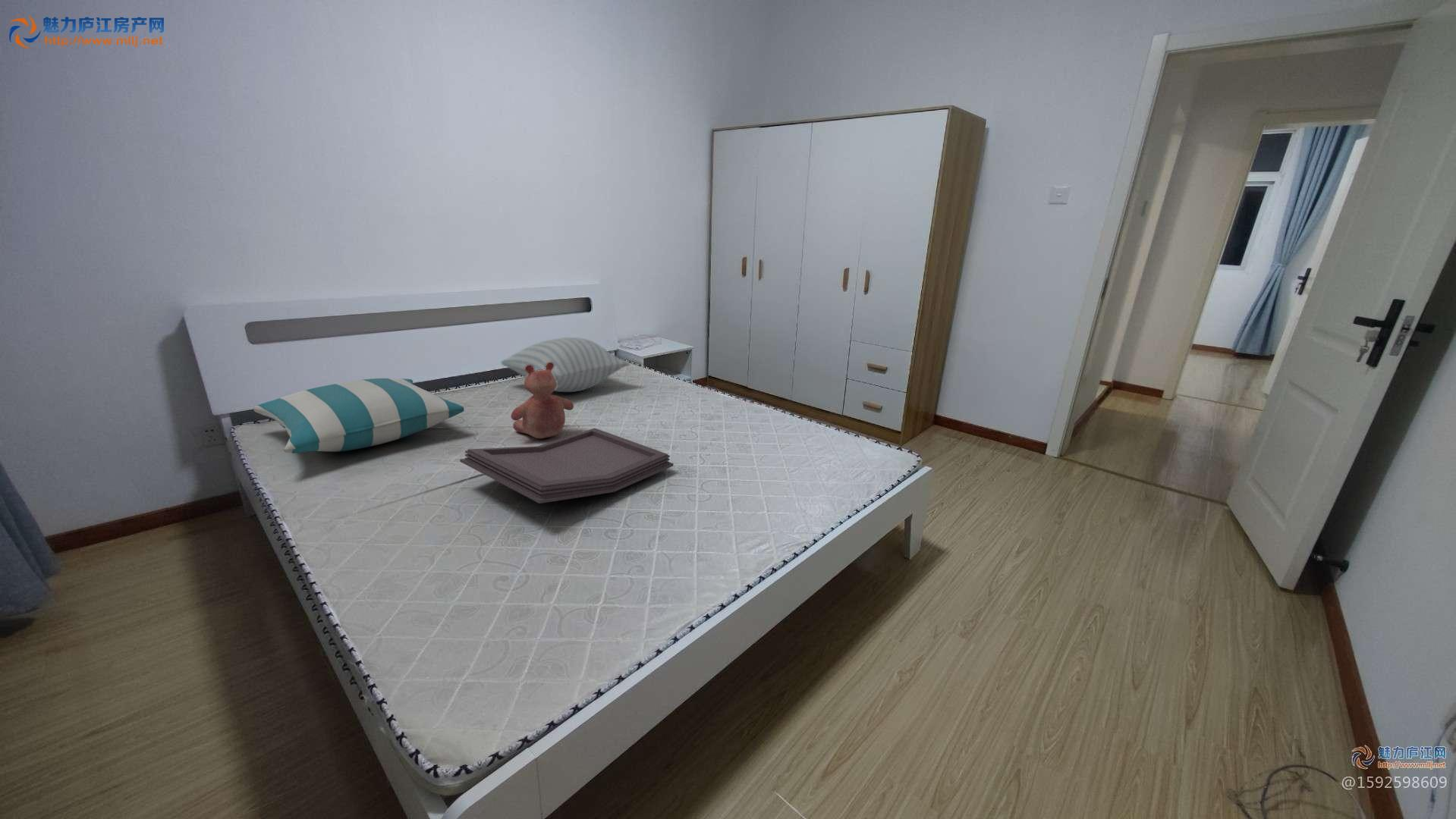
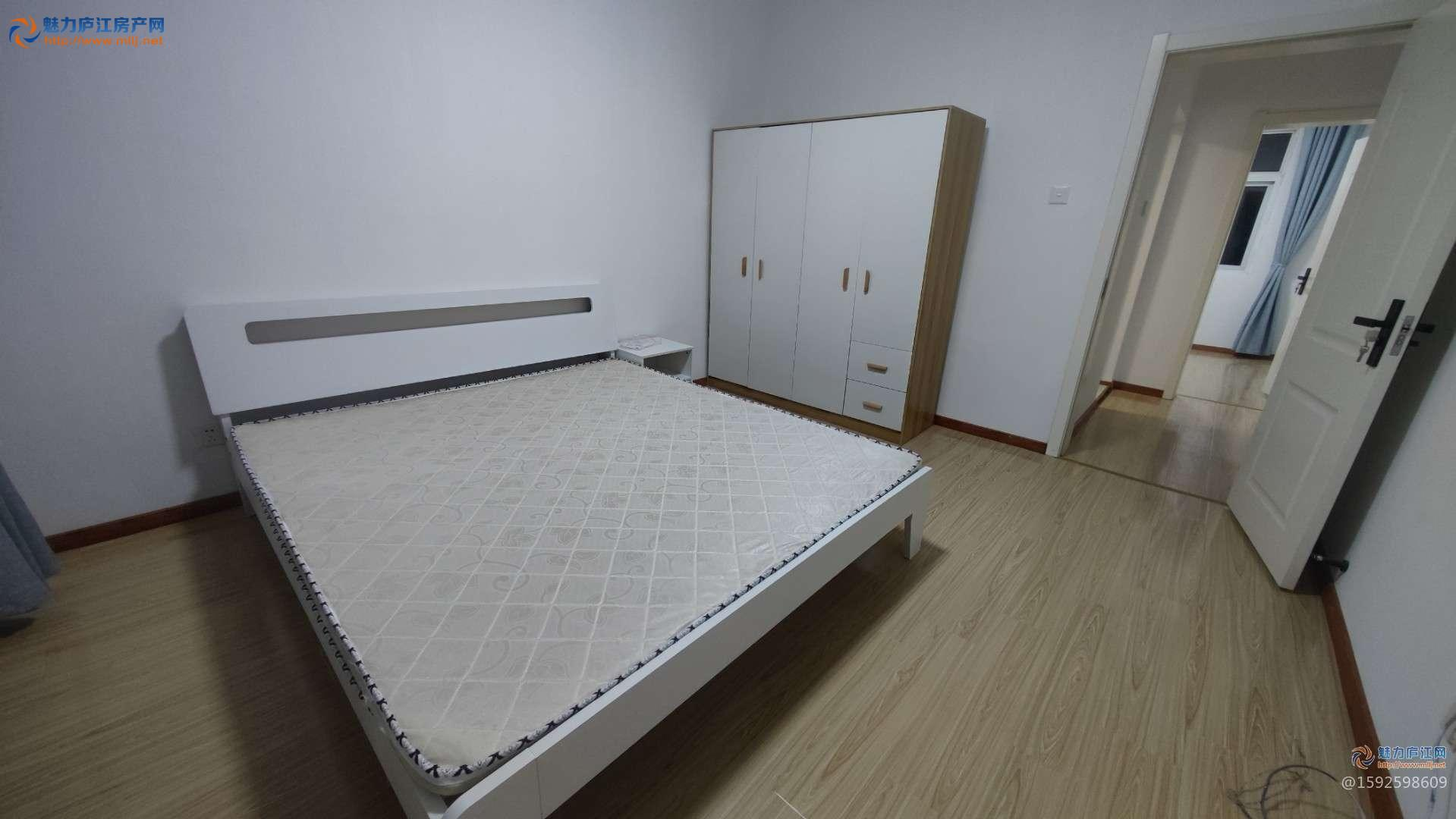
- teddy bear [511,362,574,439]
- serving tray [459,428,675,504]
- pillow [253,378,465,454]
- pillow [500,337,631,393]
